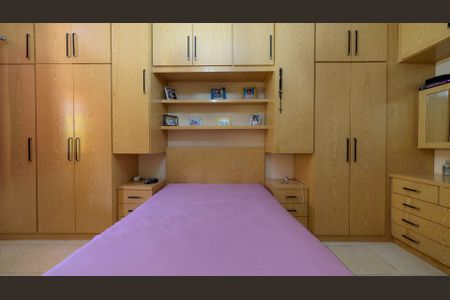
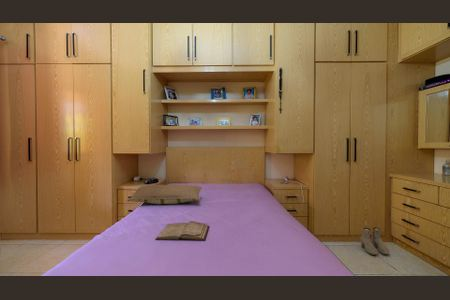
+ pillow [126,184,203,205]
+ diary [155,220,211,242]
+ boots [360,226,390,256]
